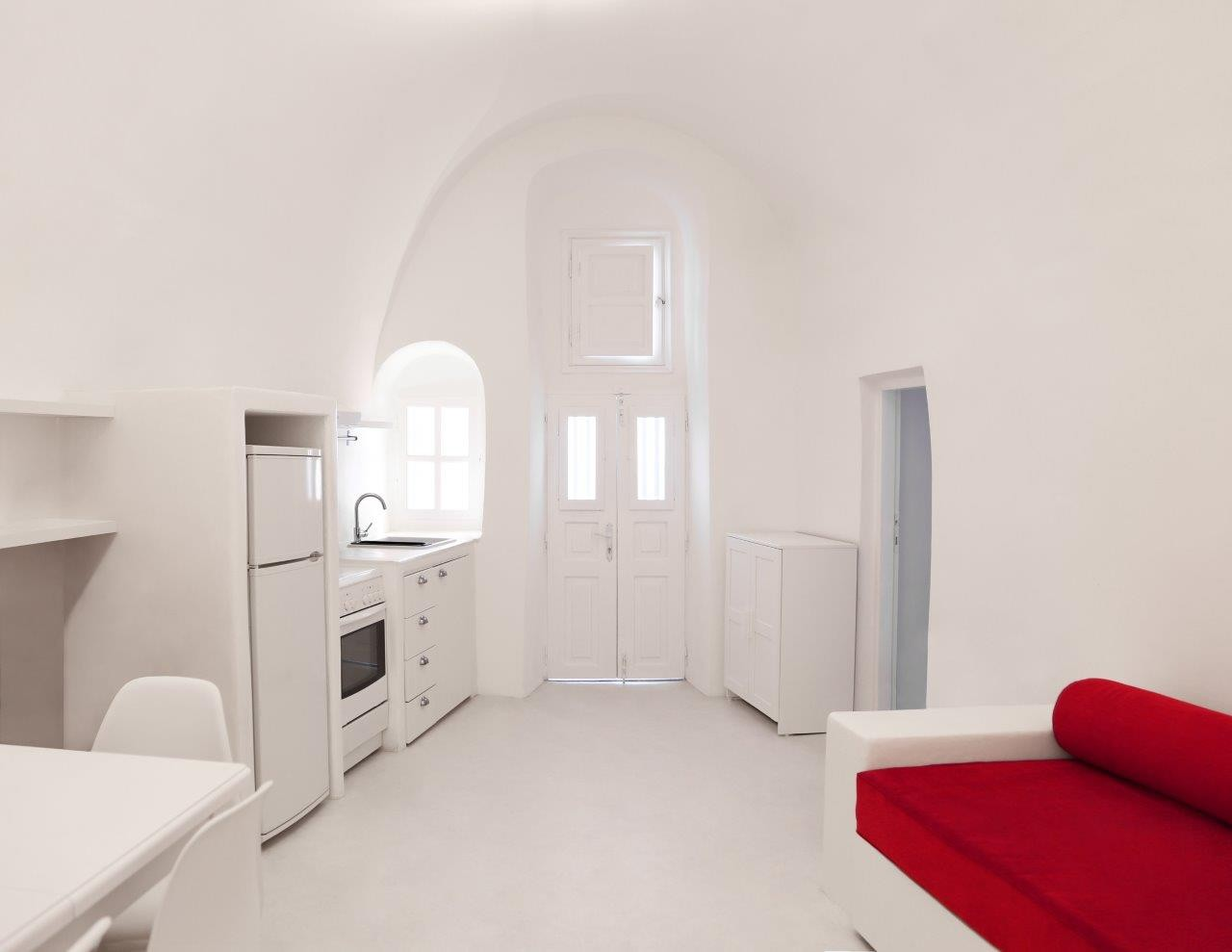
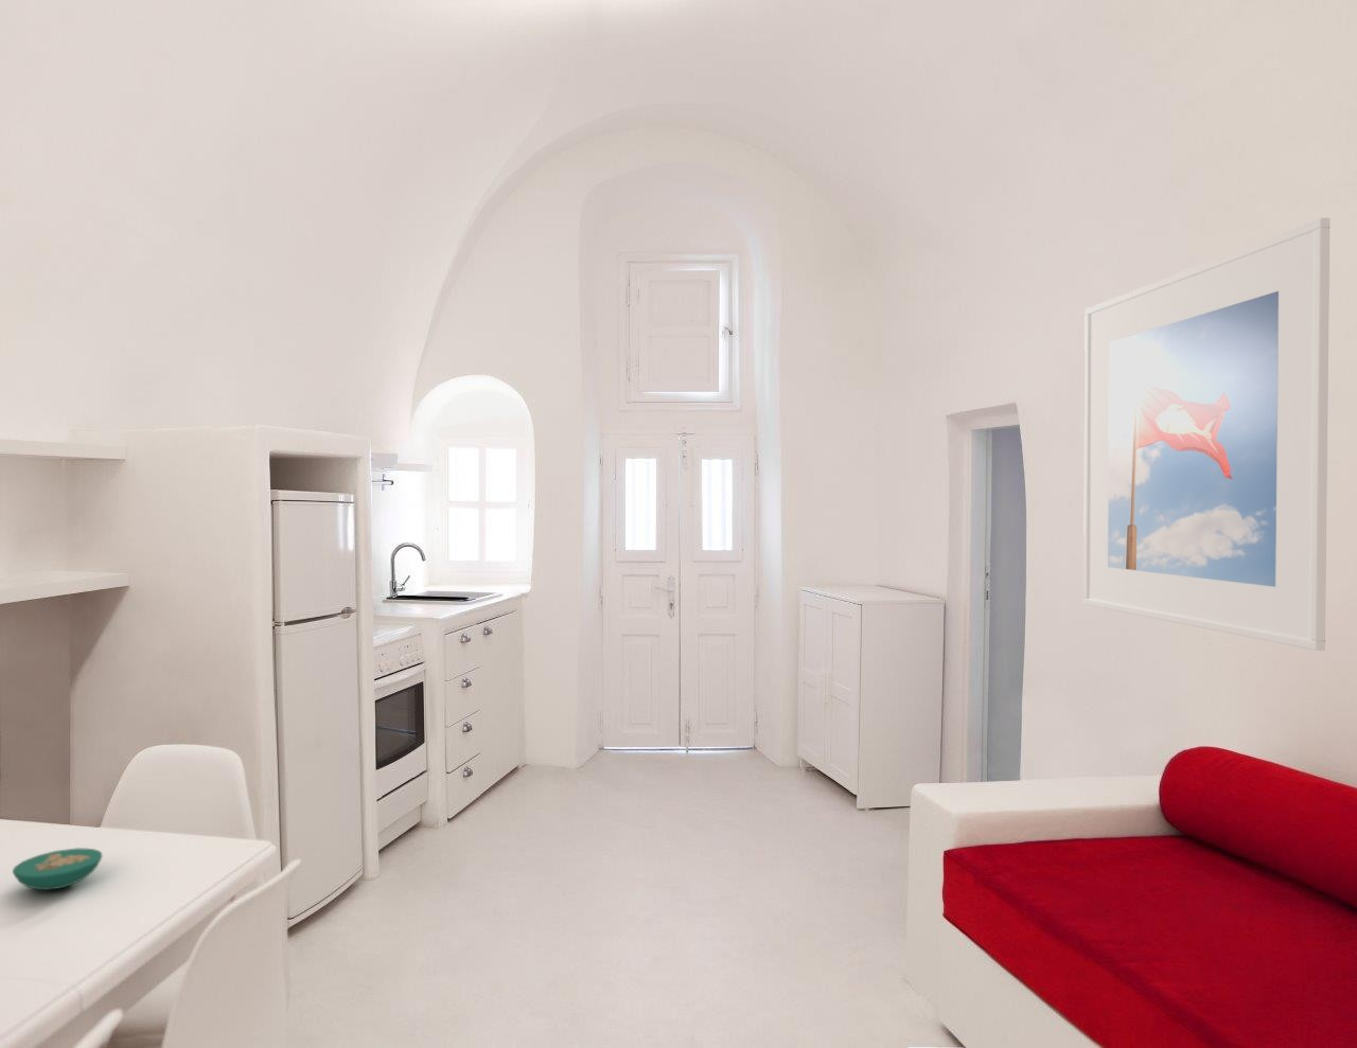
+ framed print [1083,217,1331,652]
+ bowl [12,847,102,892]
